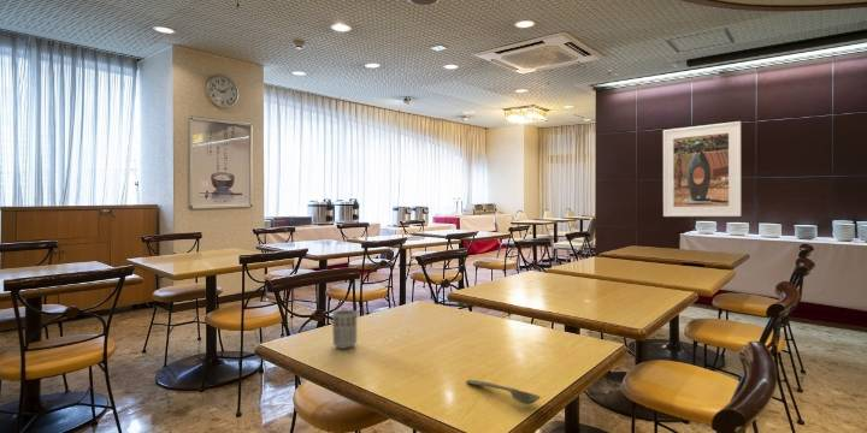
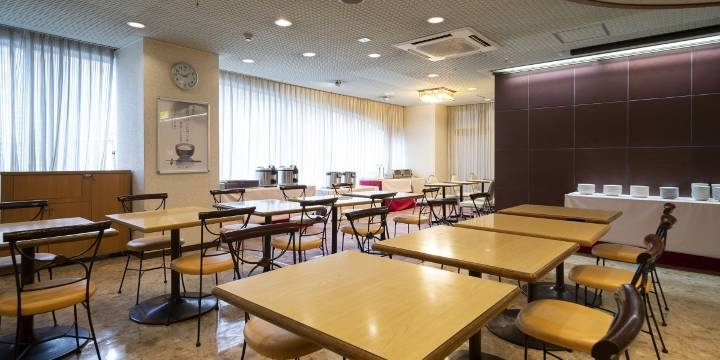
- spoon [465,379,542,405]
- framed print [662,120,742,218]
- cup [331,309,358,350]
